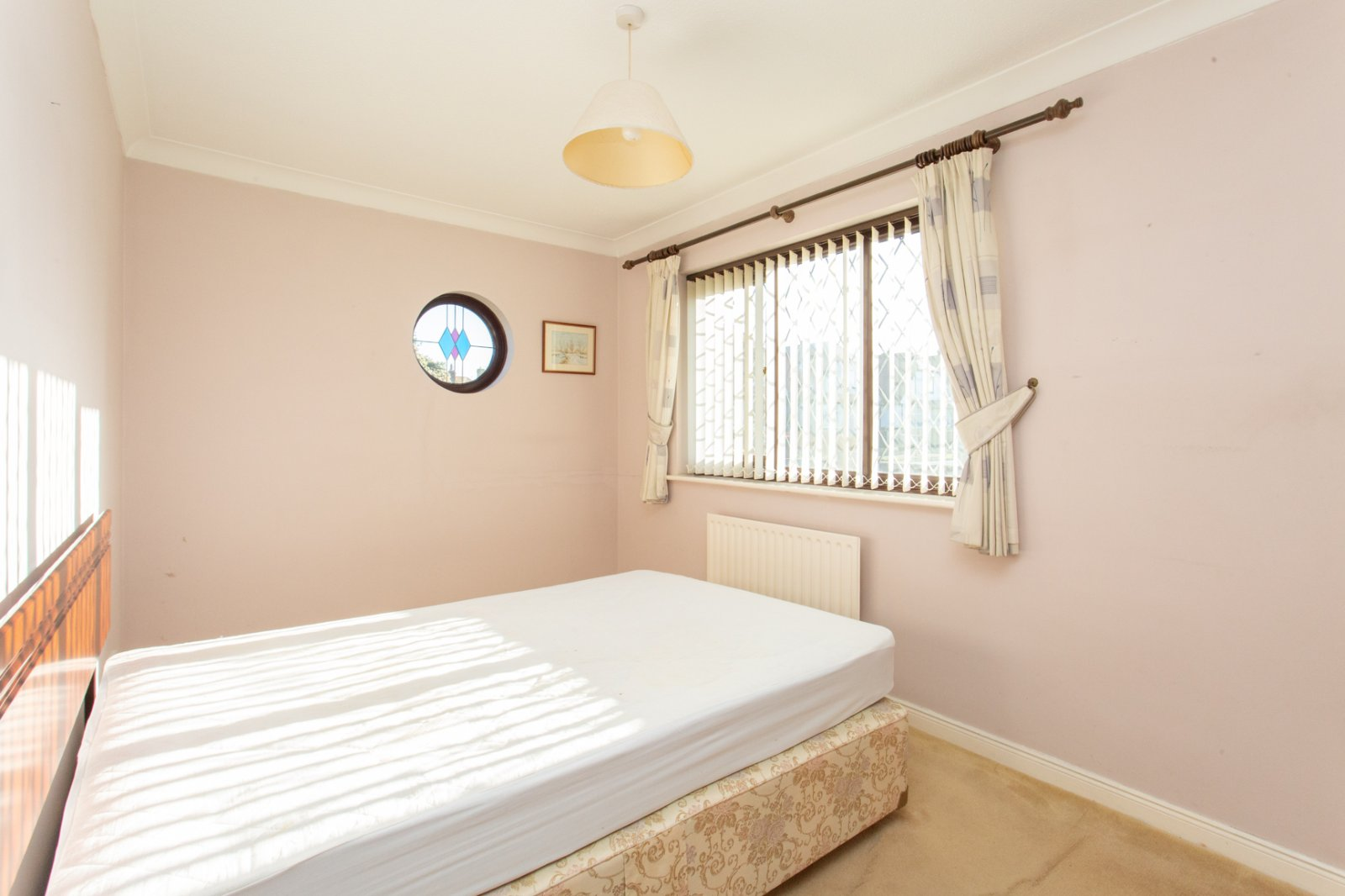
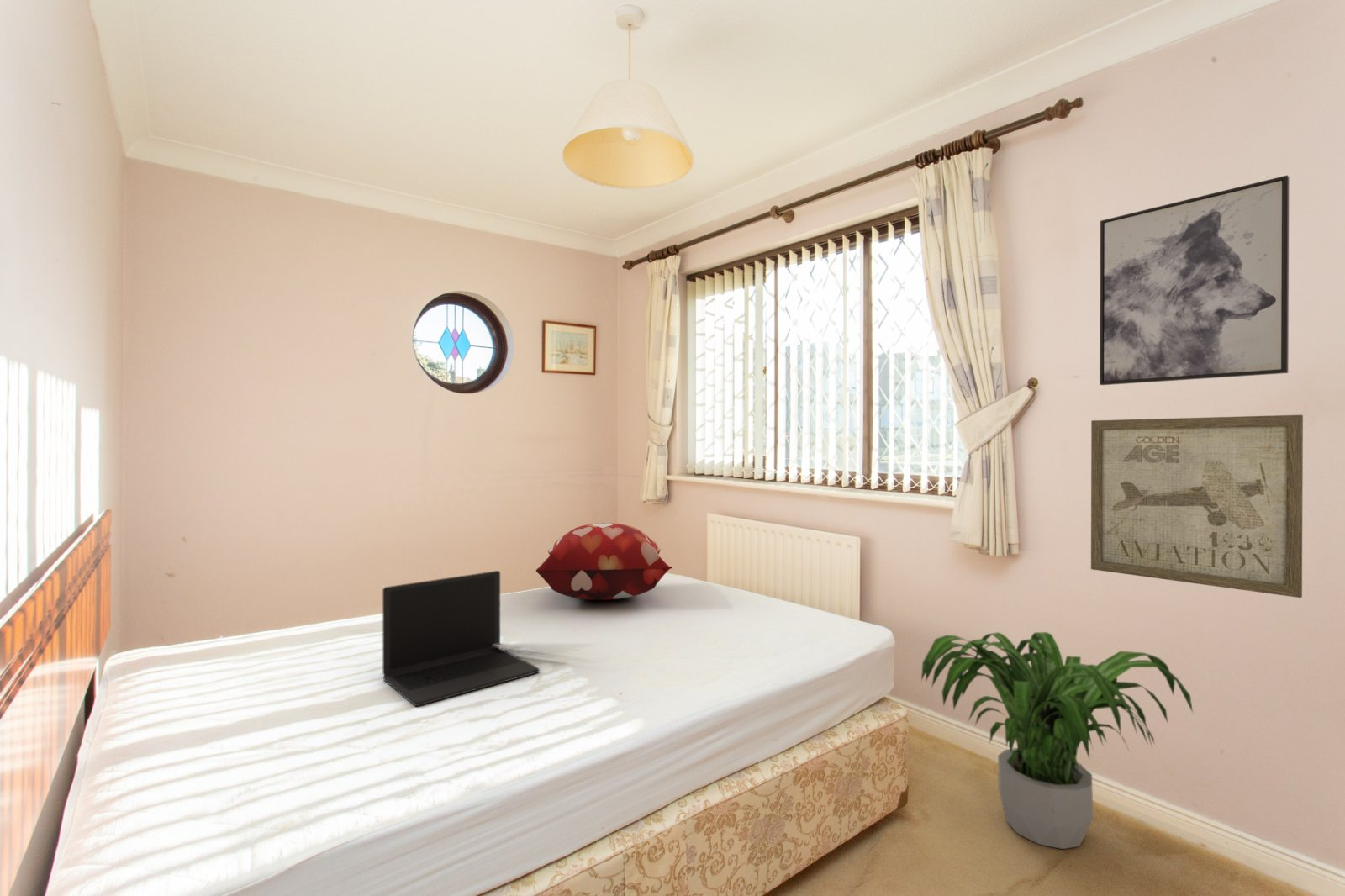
+ wall art [1090,414,1304,598]
+ potted plant [920,631,1194,850]
+ decorative pillow [535,522,673,601]
+ wall art [1099,174,1290,386]
+ laptop [382,570,541,707]
